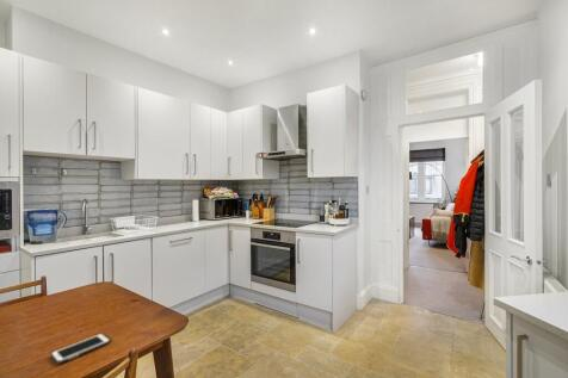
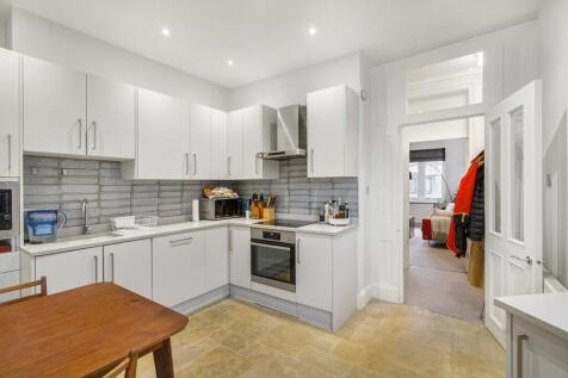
- cell phone [50,333,111,365]
